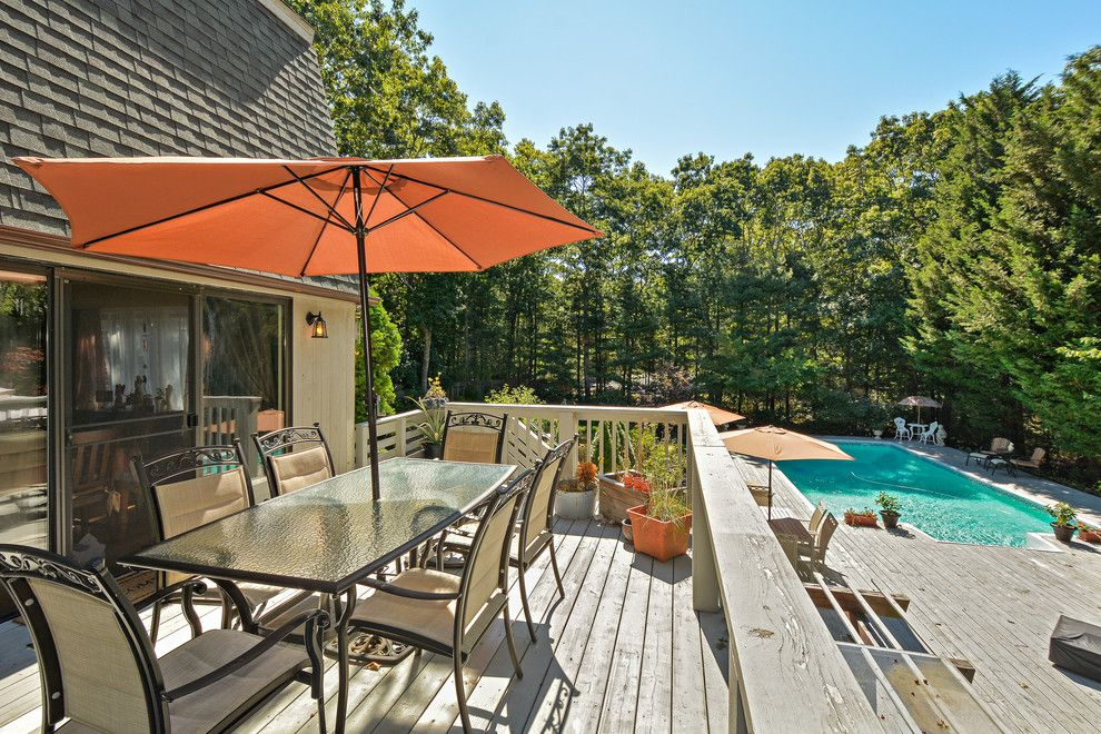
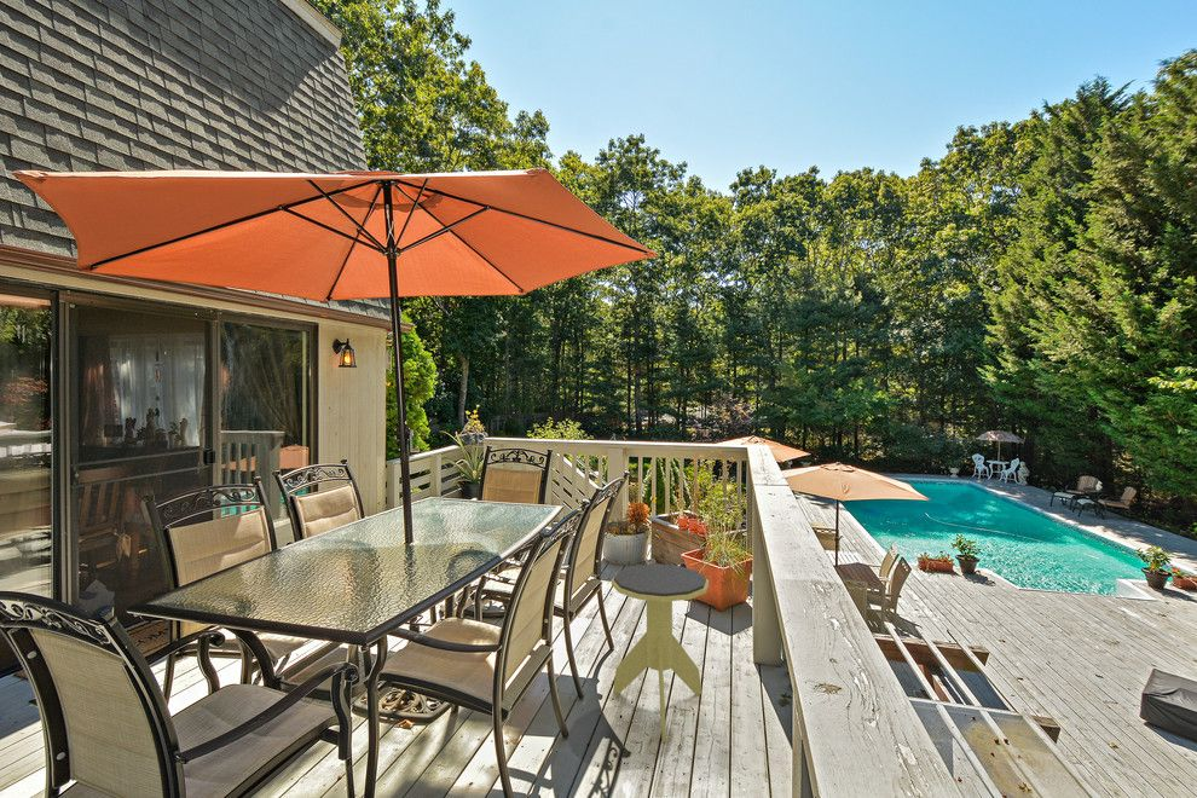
+ side table [611,563,710,742]
